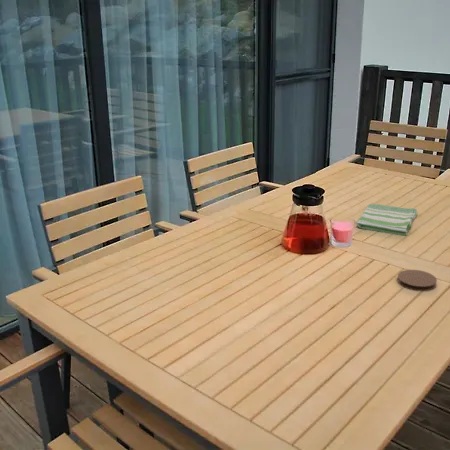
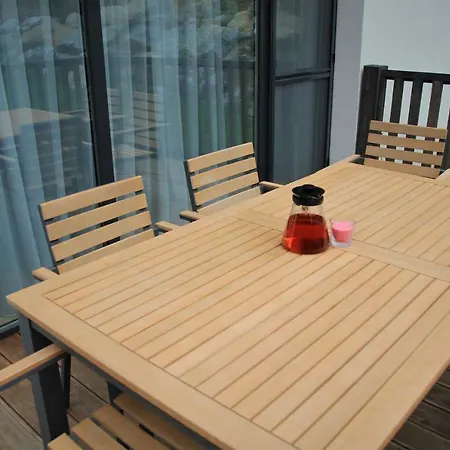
- dish towel [355,203,418,236]
- coaster [396,269,438,292]
